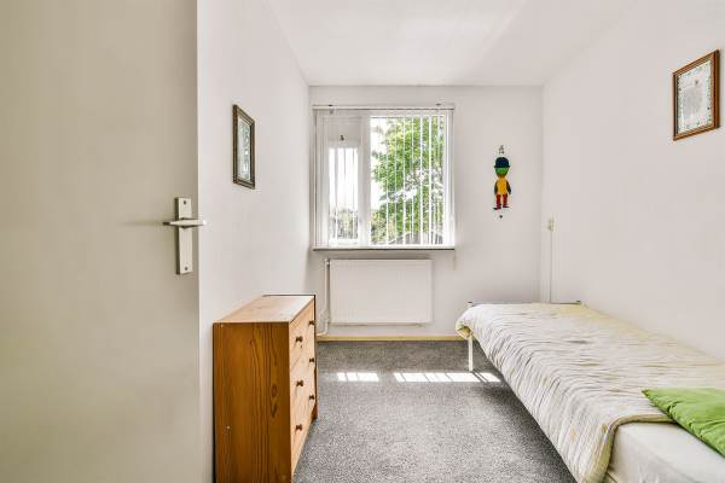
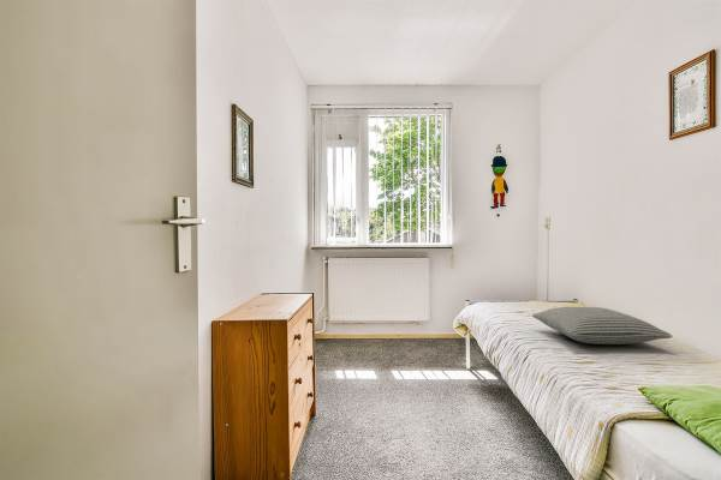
+ pillow [531,306,674,346]
